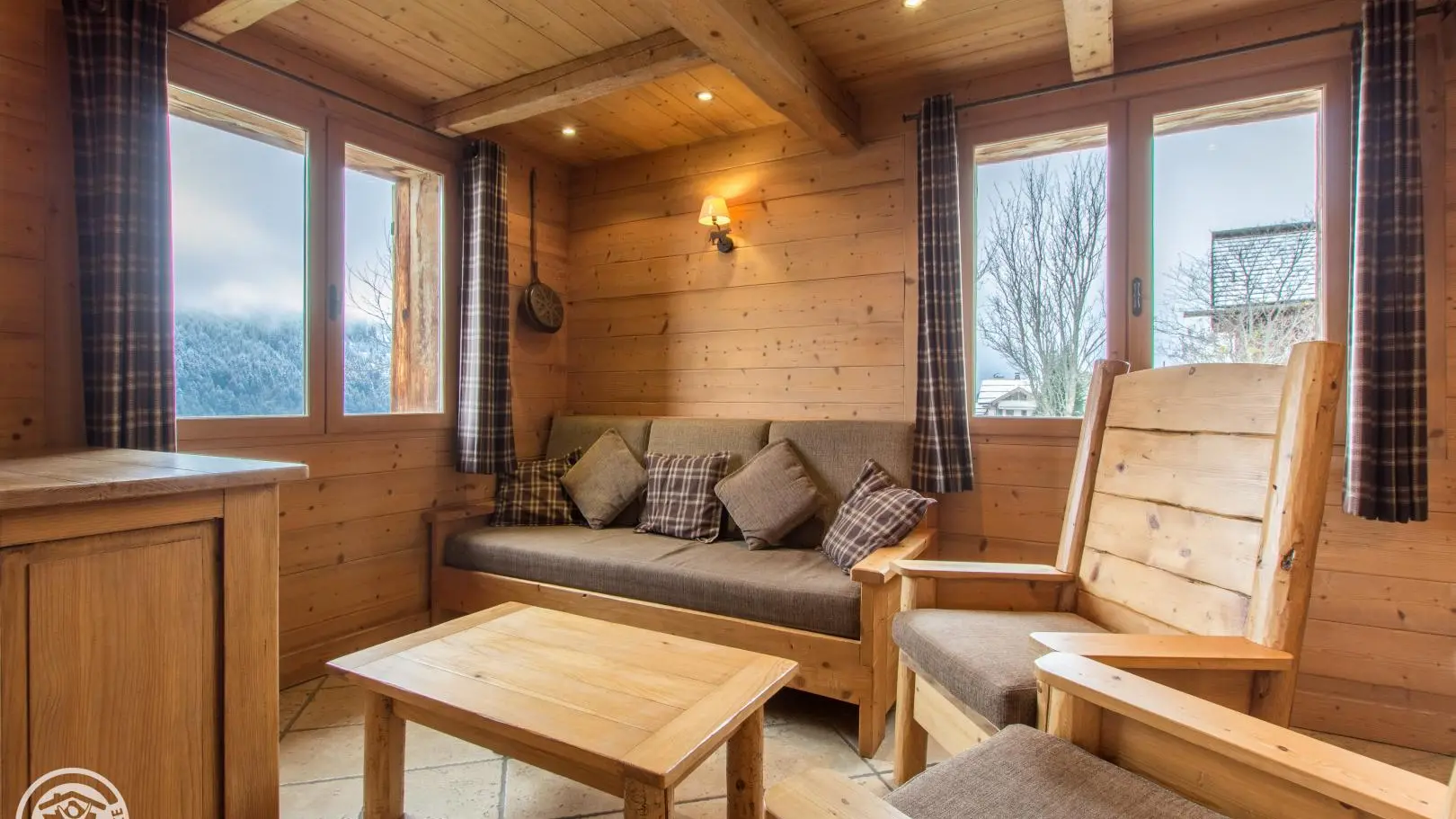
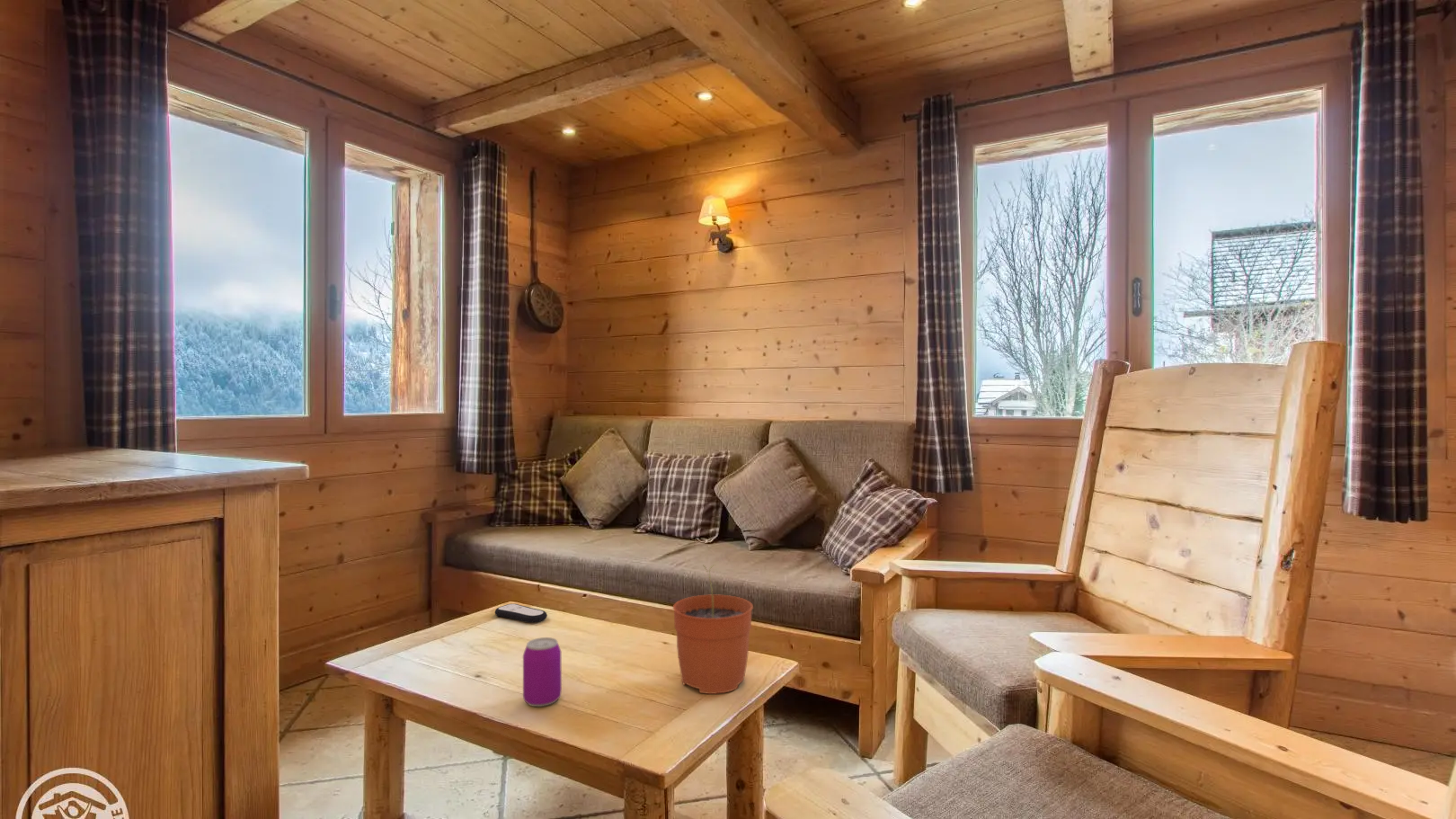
+ plant pot [672,564,754,695]
+ remote control [494,603,548,624]
+ beverage can [522,637,563,708]
